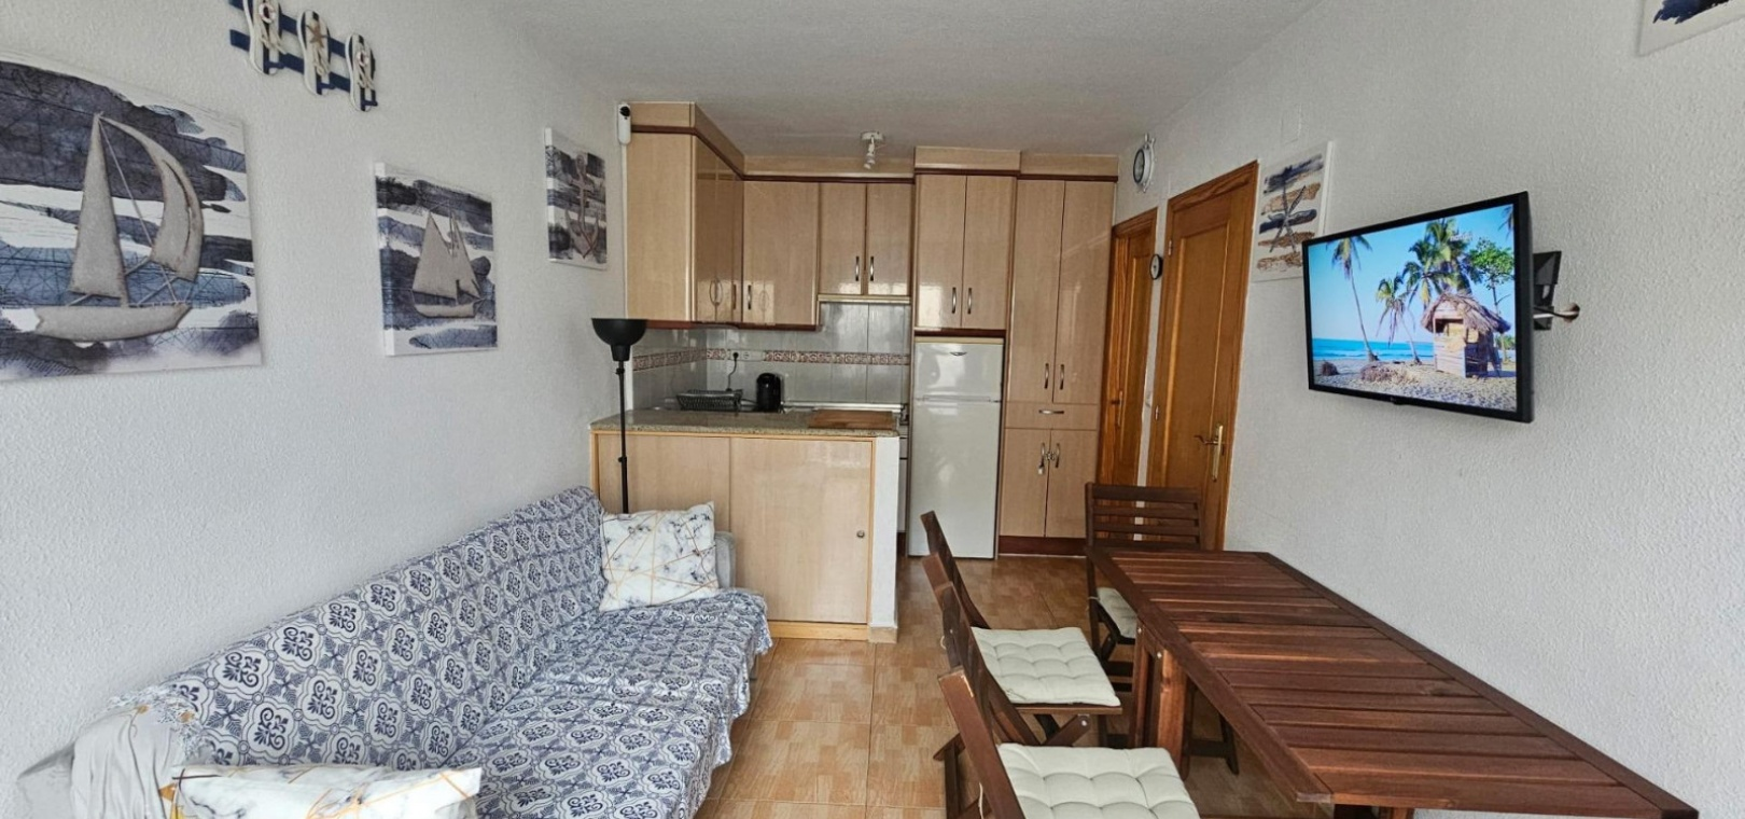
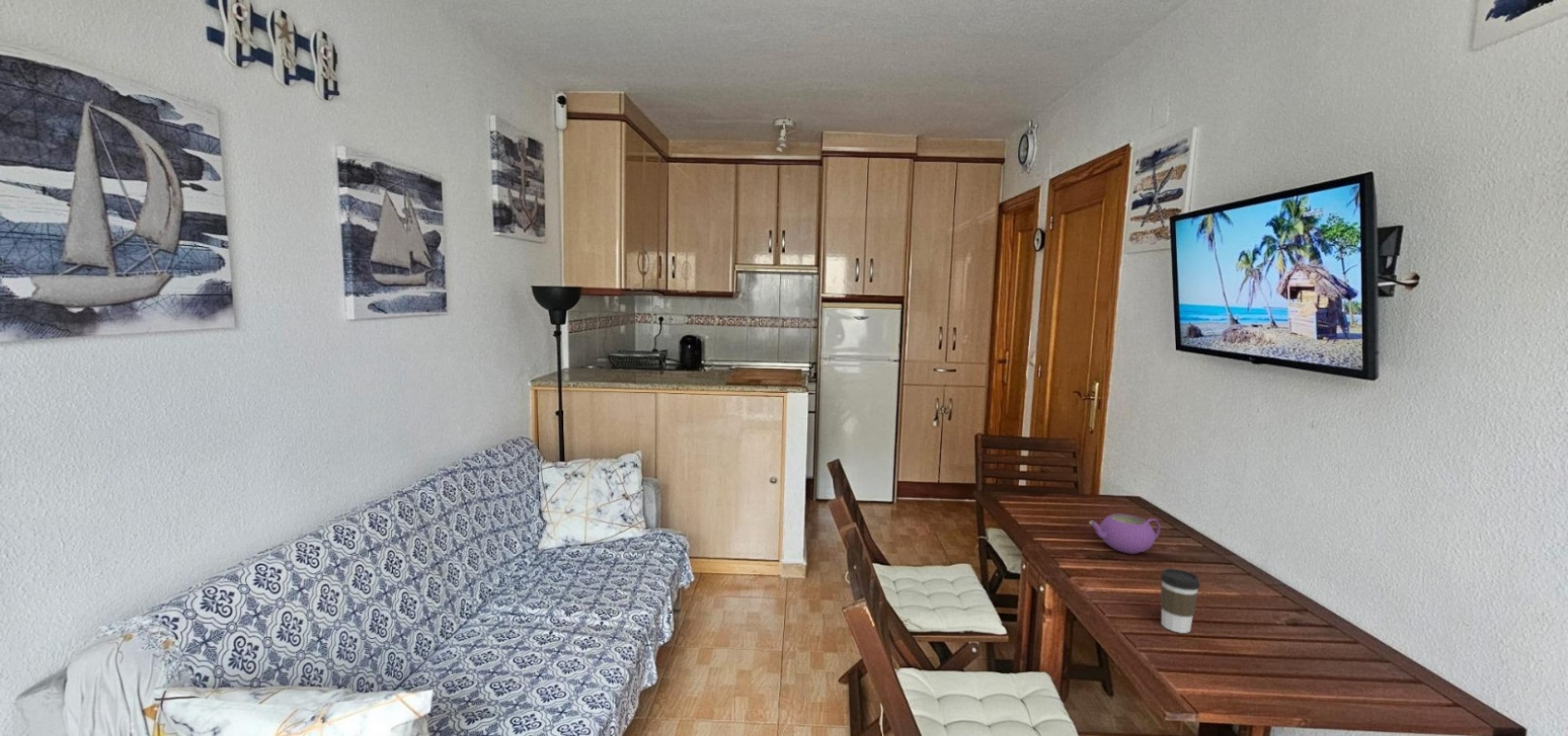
+ coffee cup [1160,567,1201,634]
+ teapot [1088,513,1161,555]
